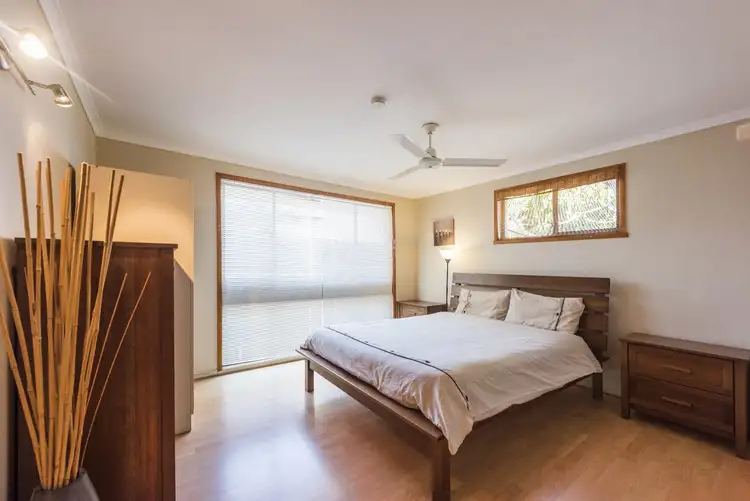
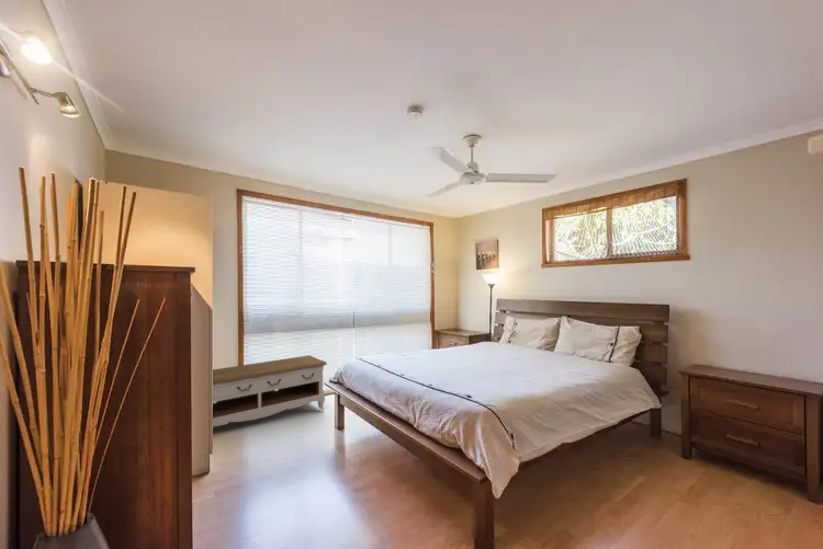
+ storage bench [212,354,328,427]
